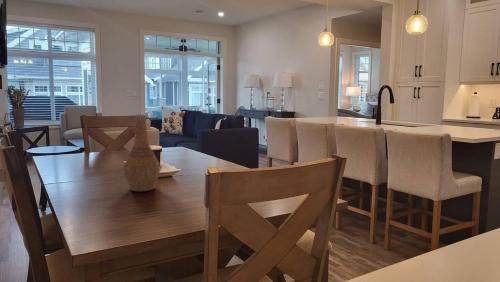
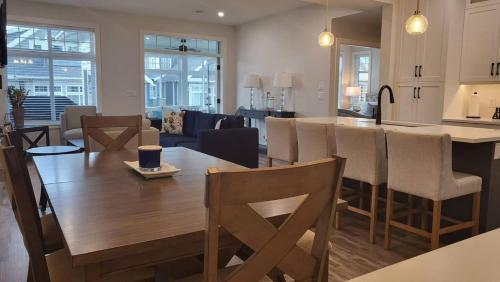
- vase [123,113,161,192]
